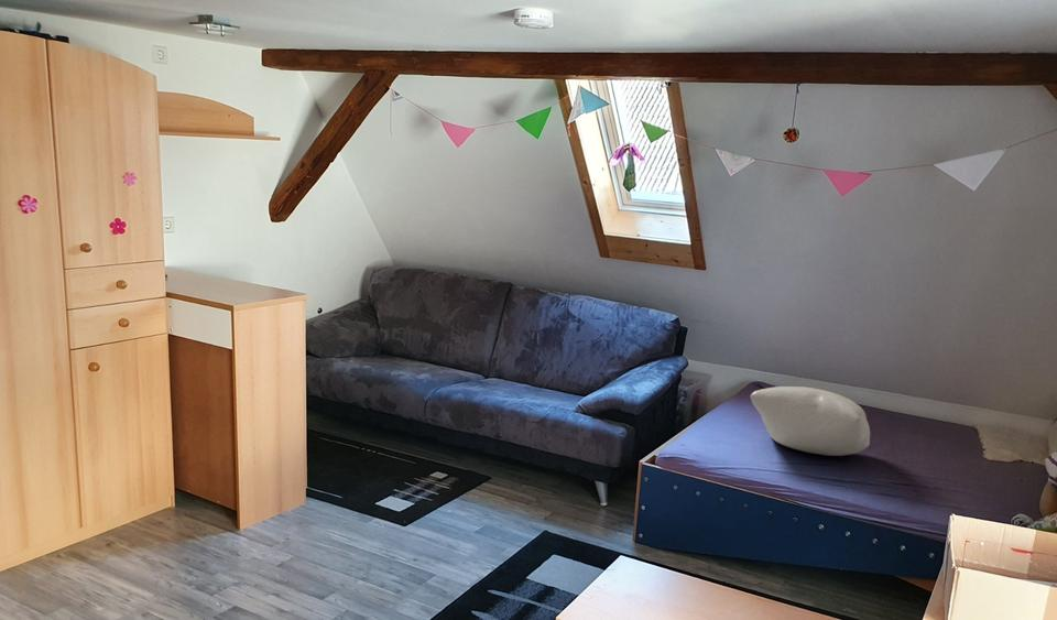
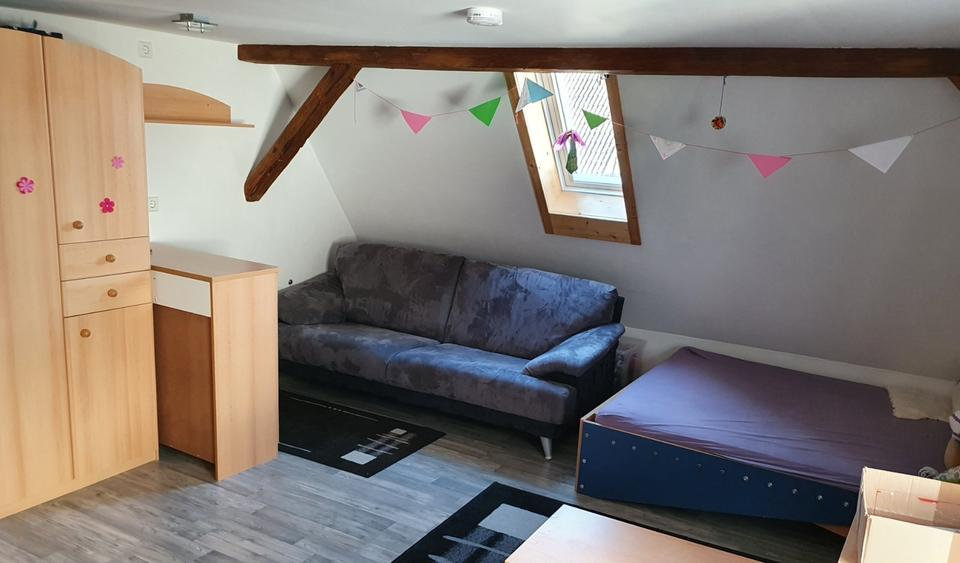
- pillow [750,385,871,457]
